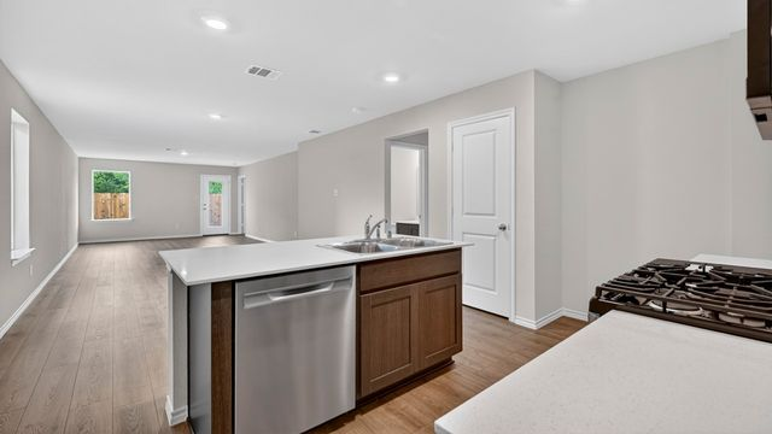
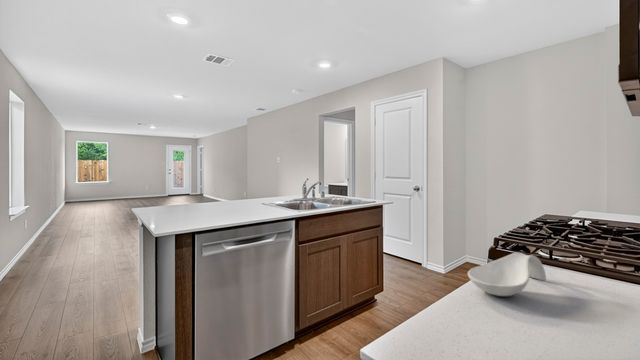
+ spoon rest [467,252,547,297]
